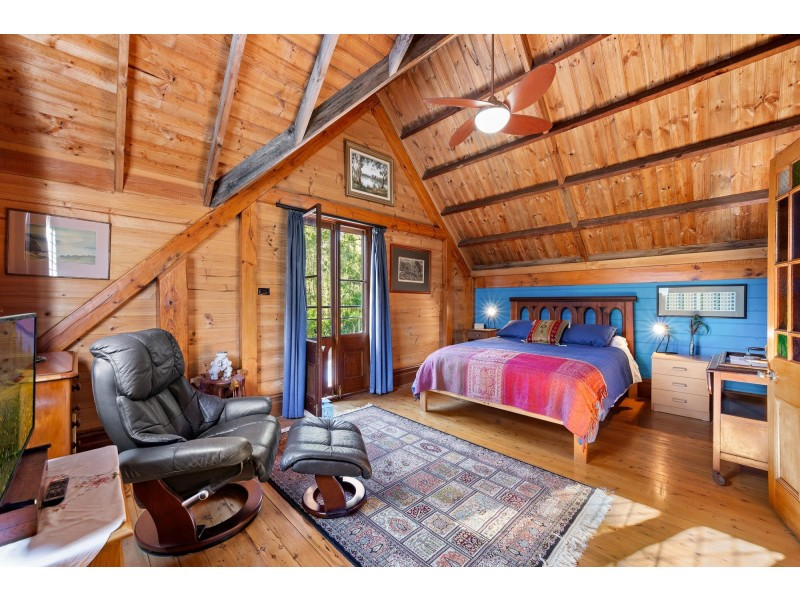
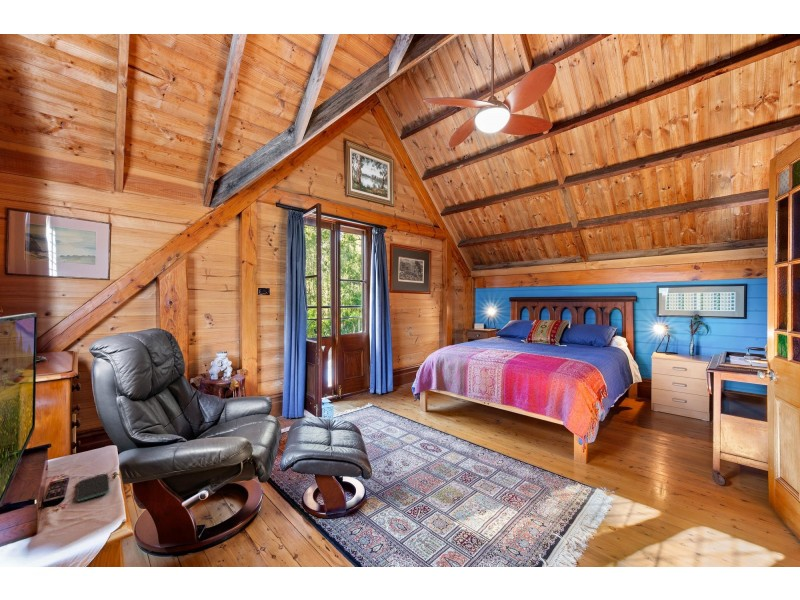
+ smartphone [76,473,110,502]
